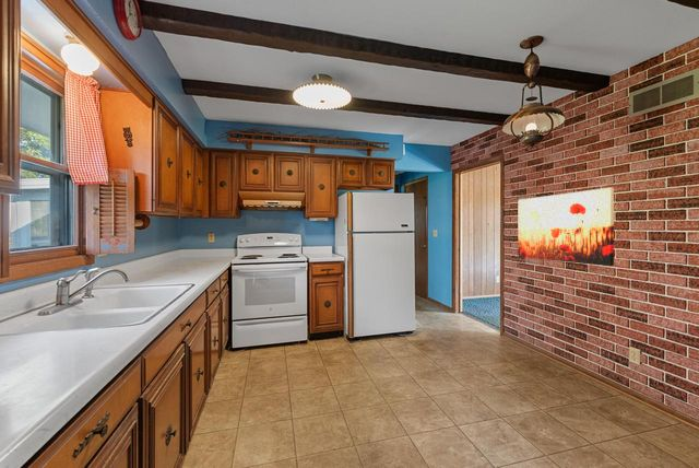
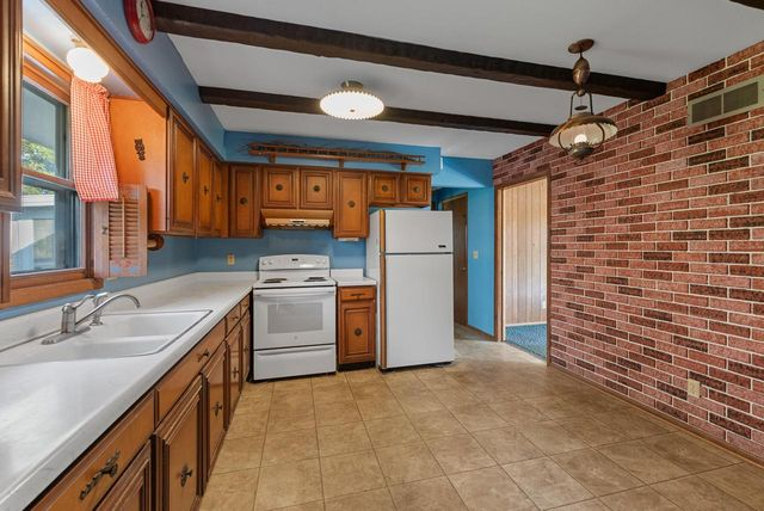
- wall art [517,187,615,267]
